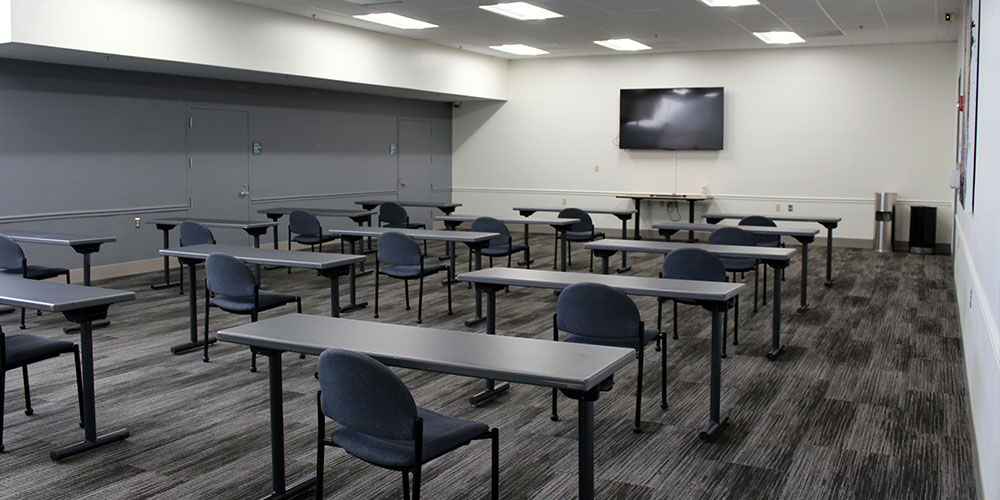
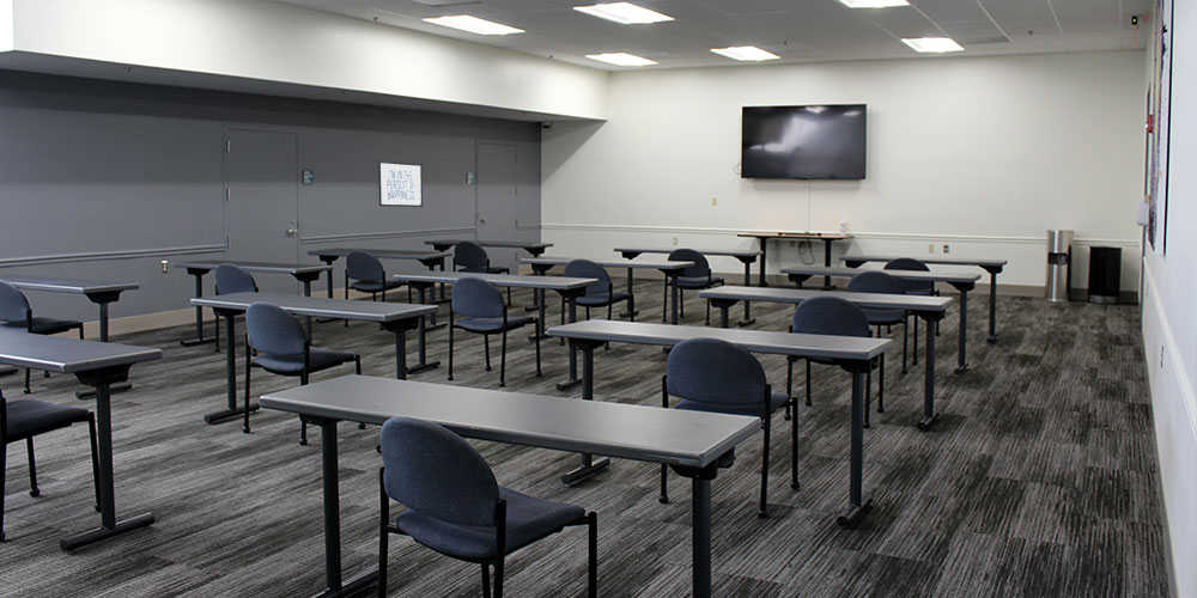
+ mirror [377,160,424,208]
